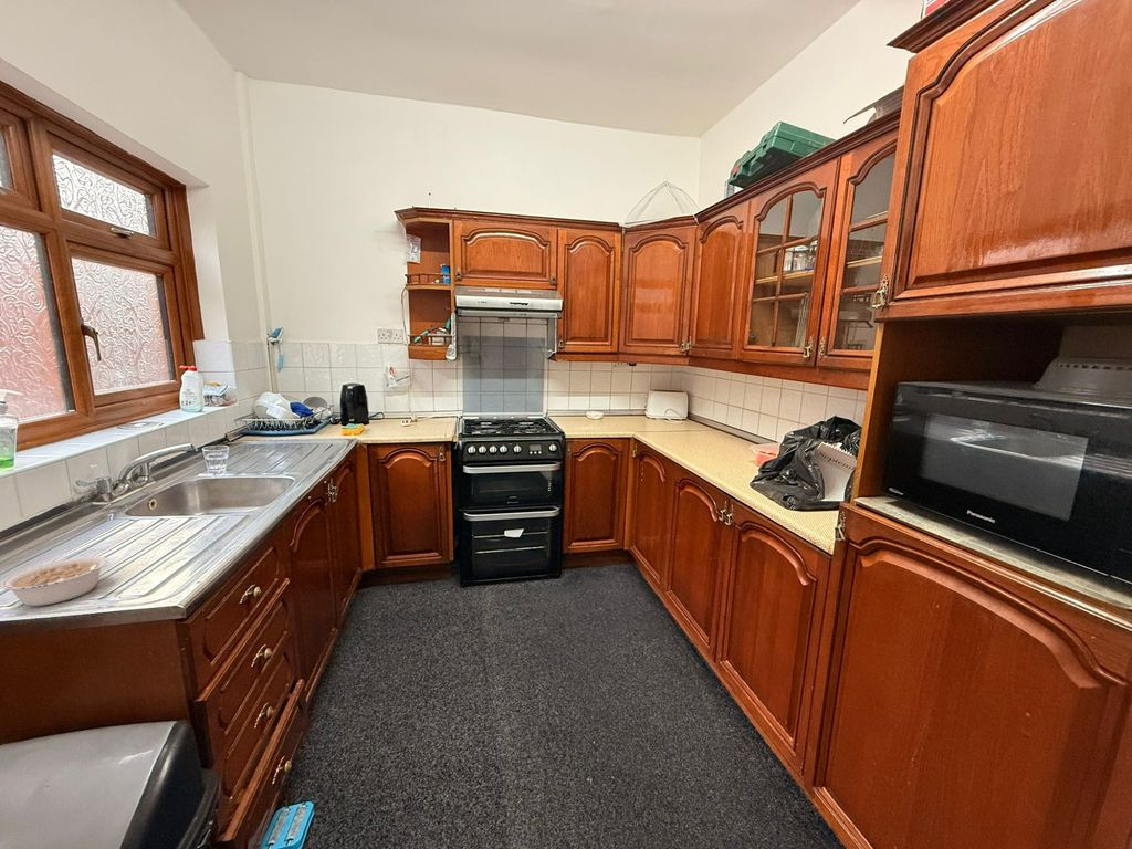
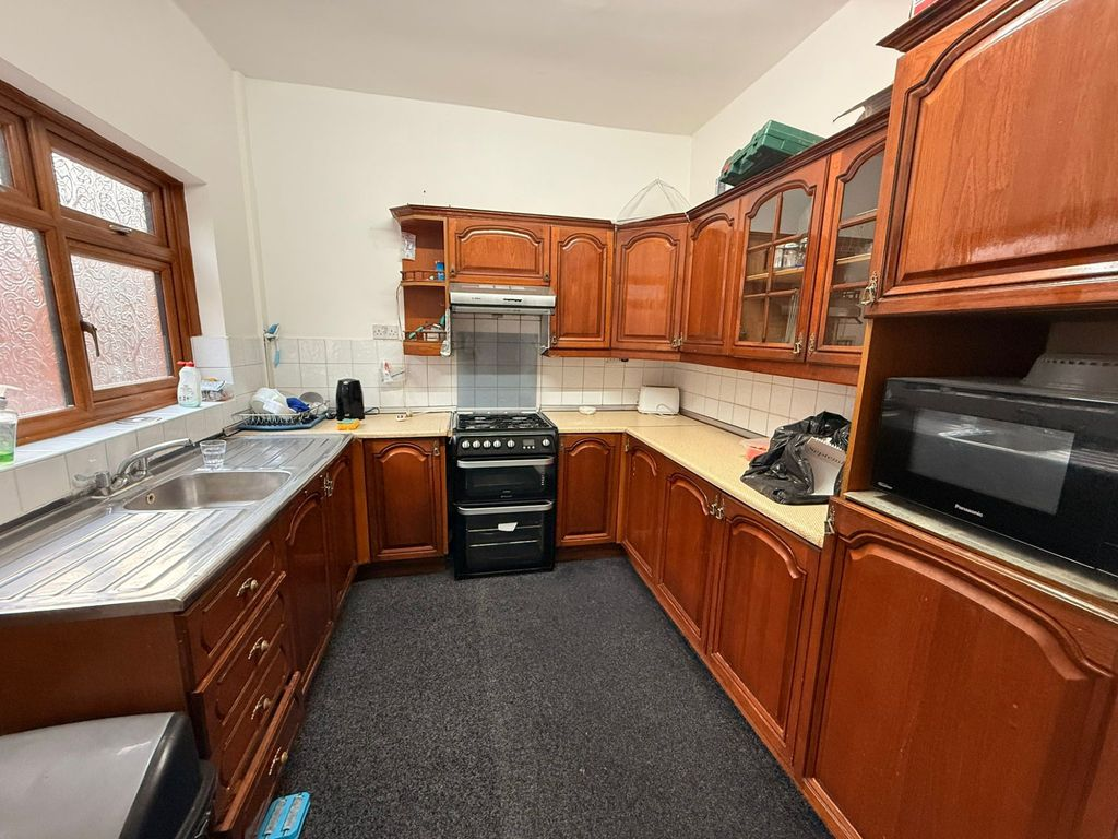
- legume [0,555,109,607]
